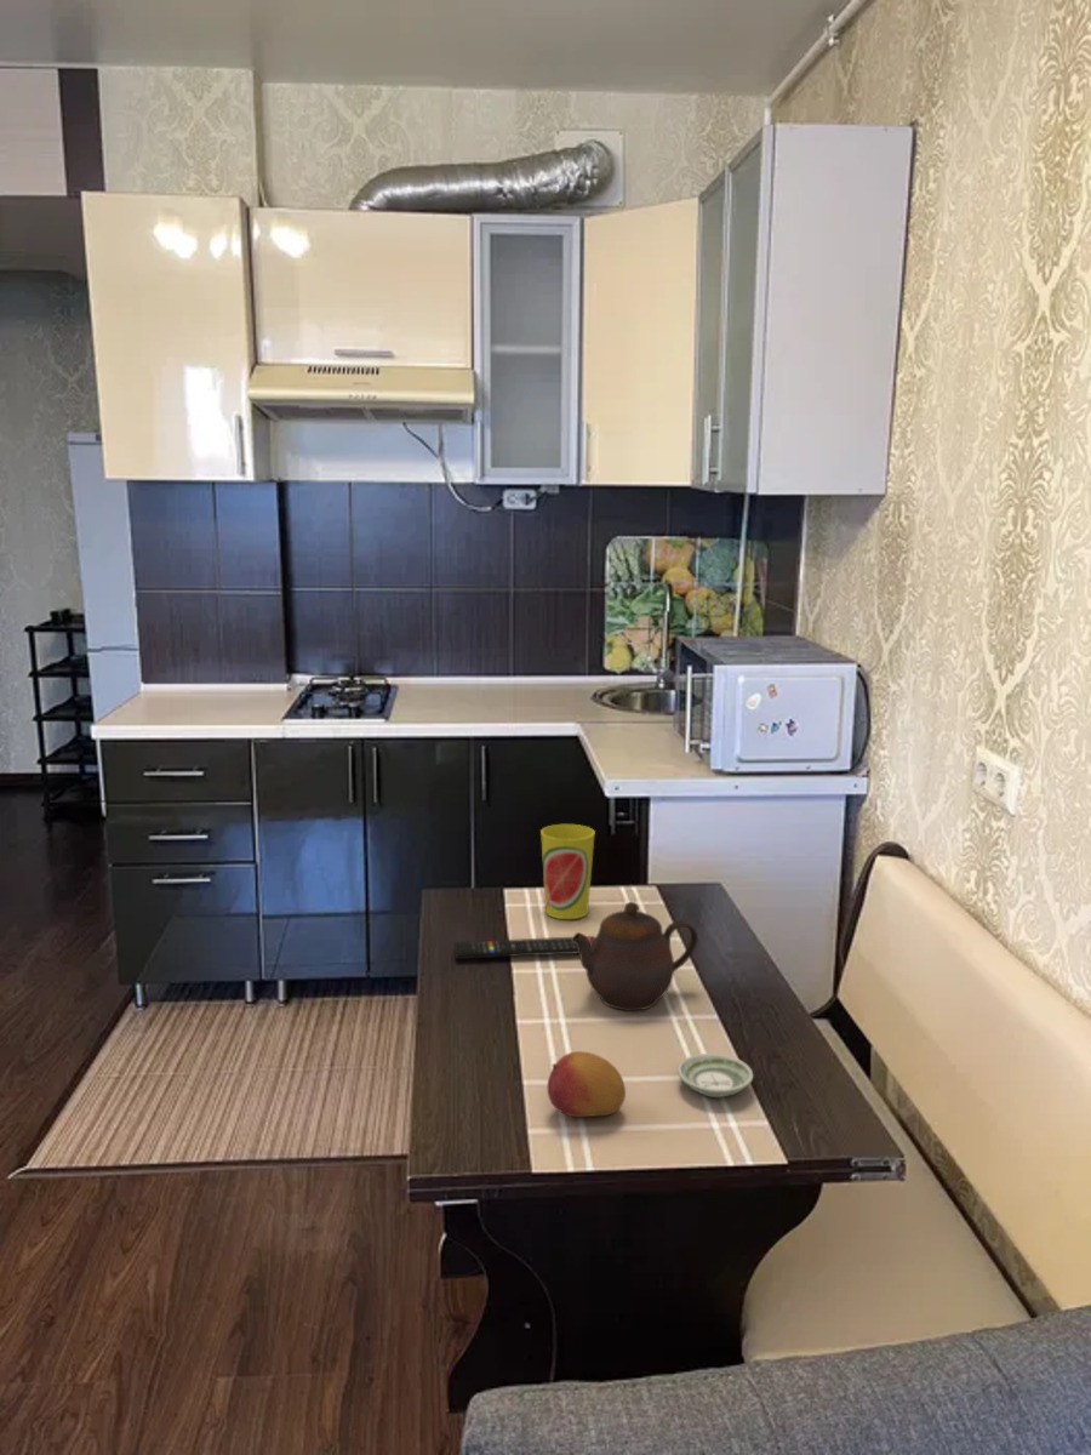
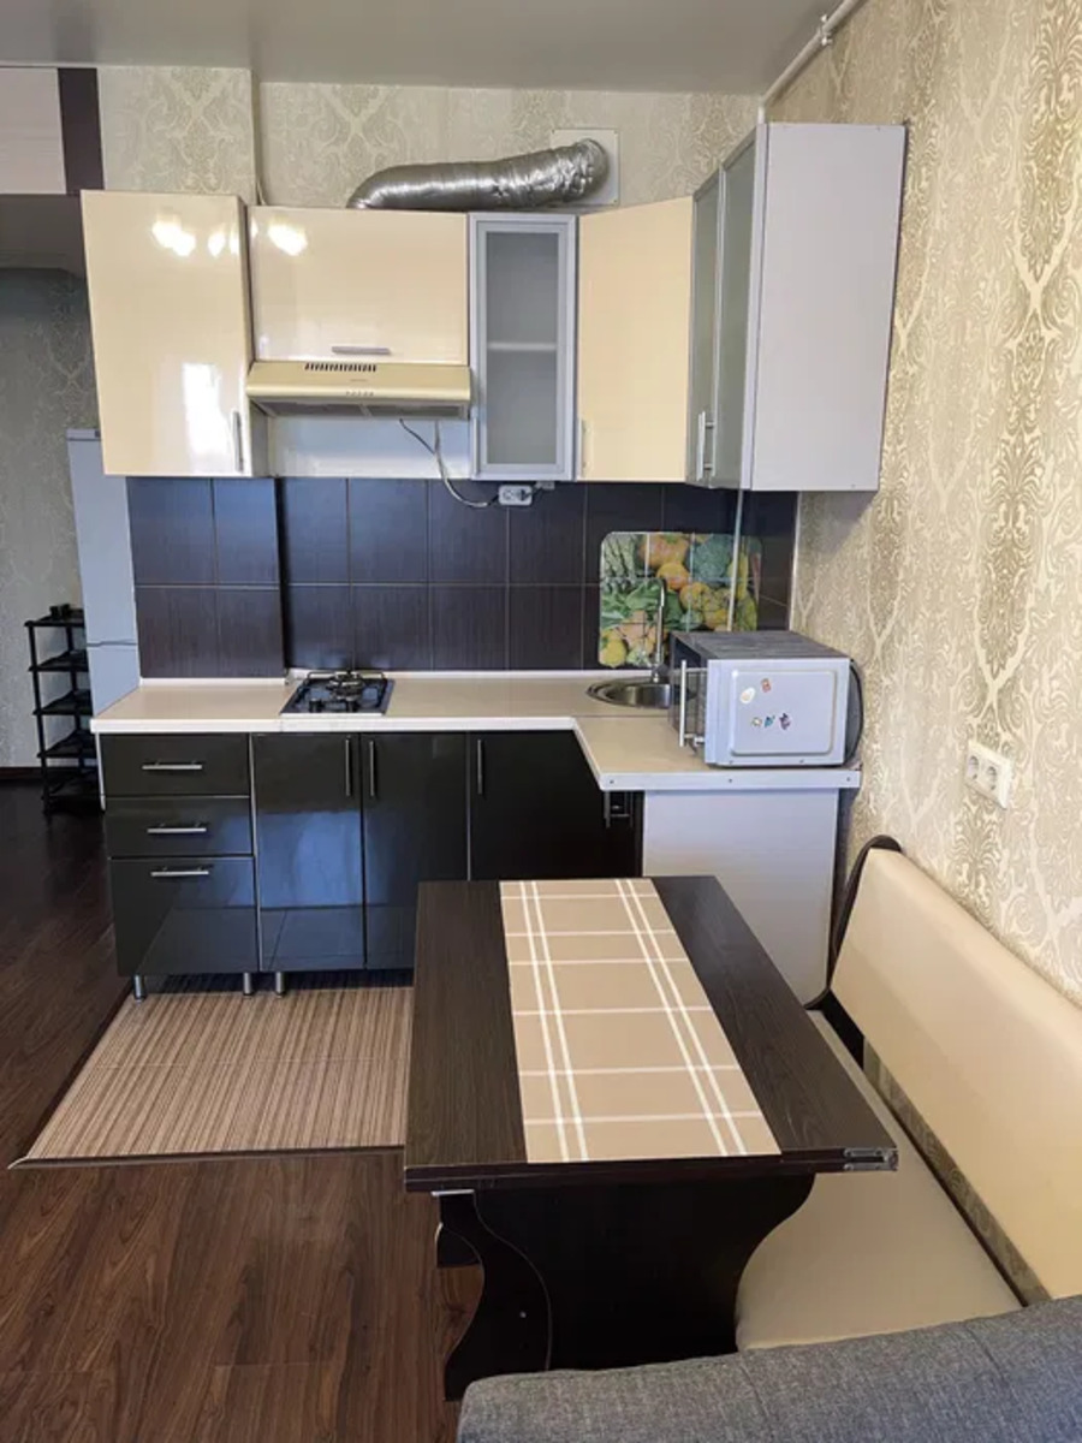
- teapot [572,901,699,1011]
- saucer [676,1052,754,1099]
- fruit [547,1050,627,1118]
- remote control [453,935,595,960]
- cup [539,823,596,920]
